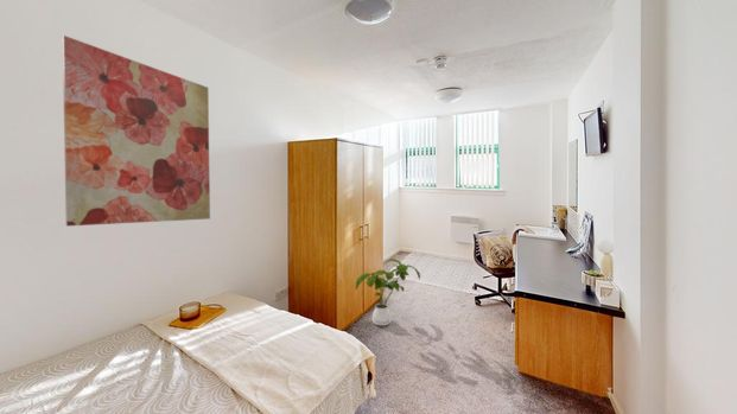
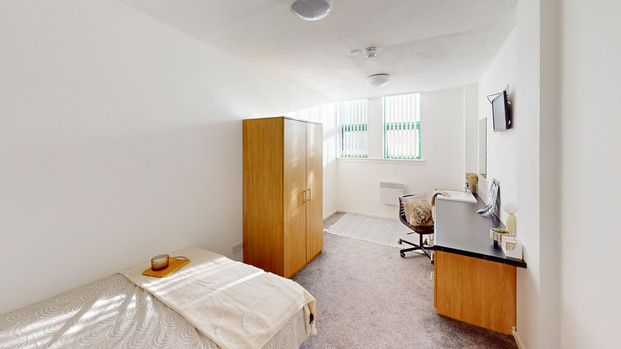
- house plant [355,257,421,326]
- wall art [62,34,211,228]
